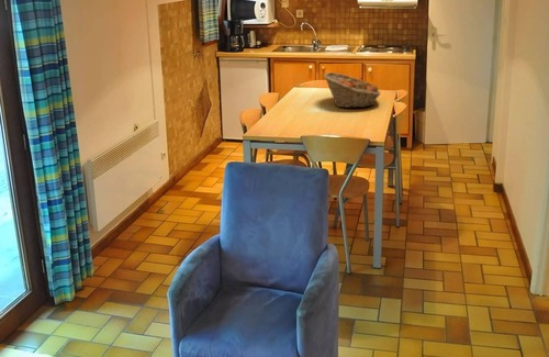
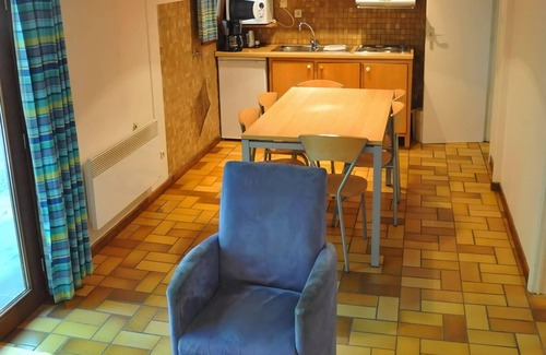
- fruit basket [323,71,382,109]
